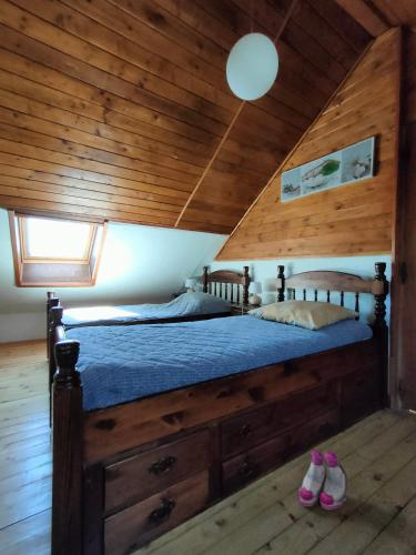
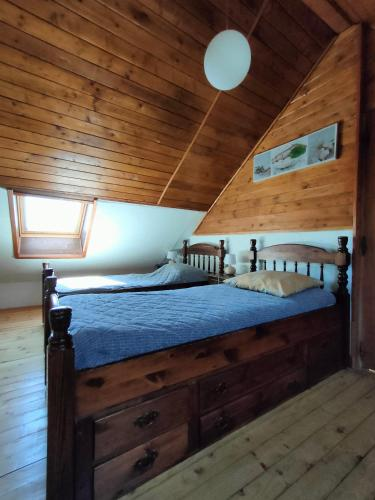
- boots [298,450,348,511]
